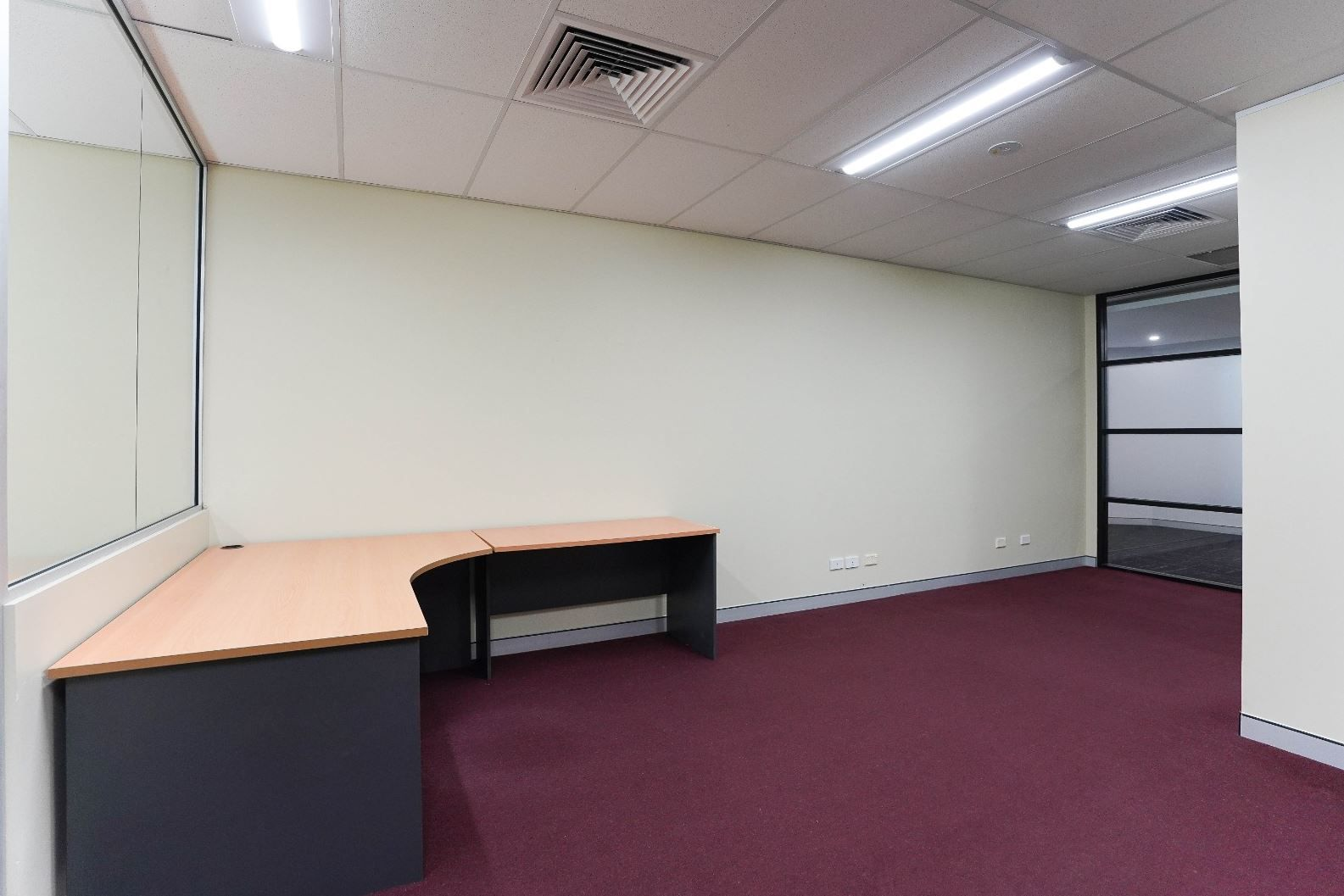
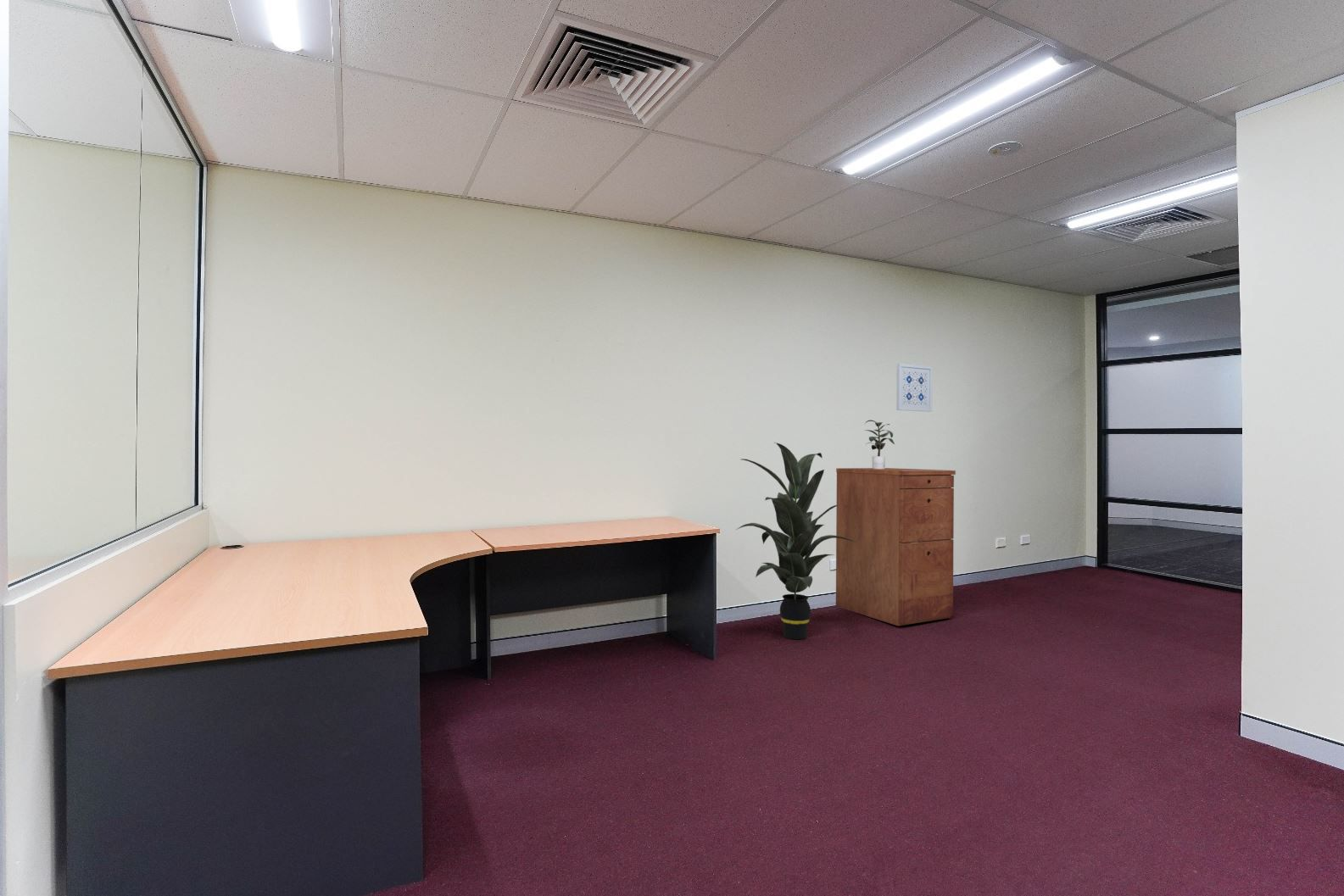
+ potted plant [864,420,895,470]
+ filing cabinet [835,467,956,626]
+ indoor plant [735,442,855,640]
+ wall art [895,363,933,413]
